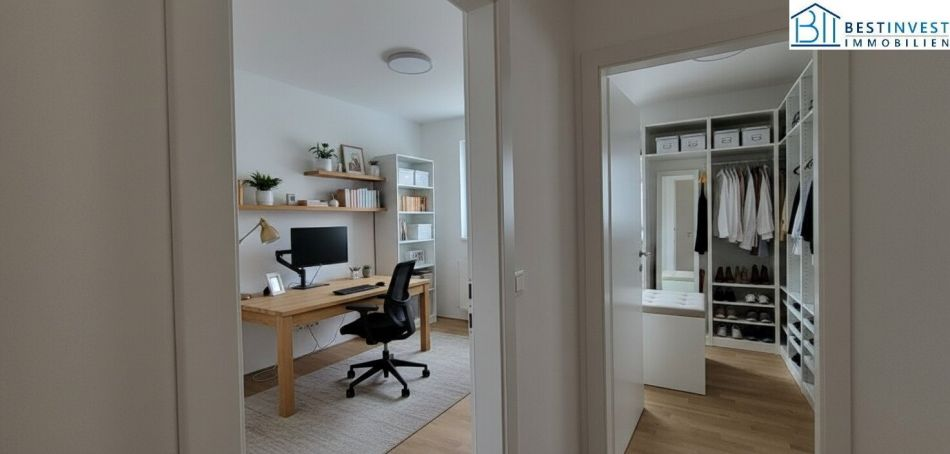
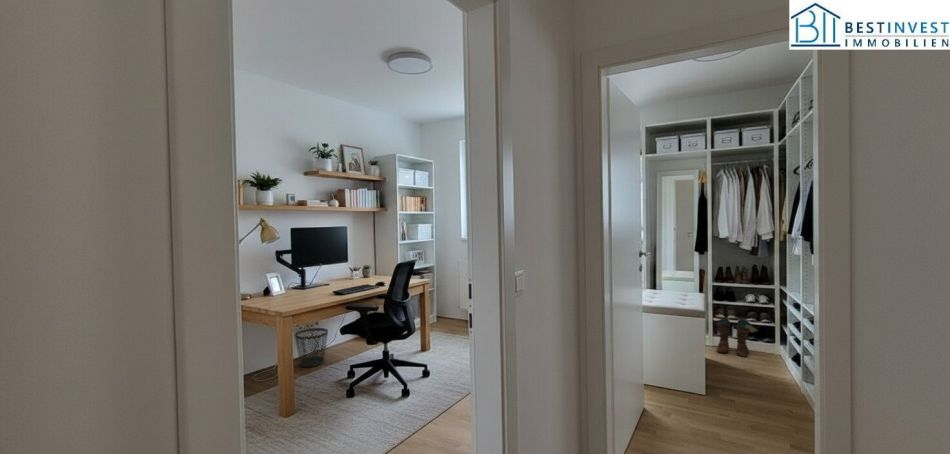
+ boots [715,317,760,358]
+ wastebasket [294,327,329,368]
